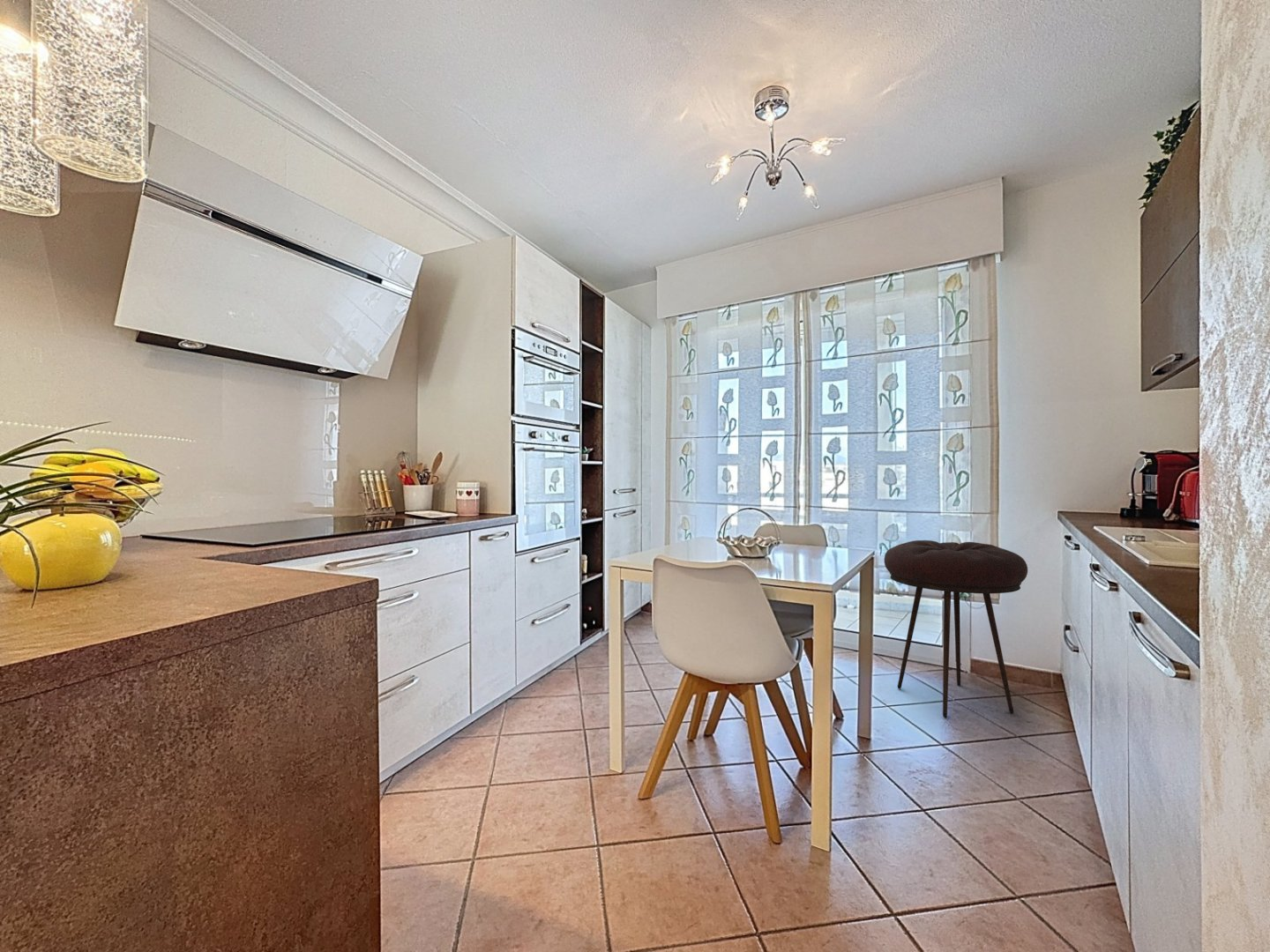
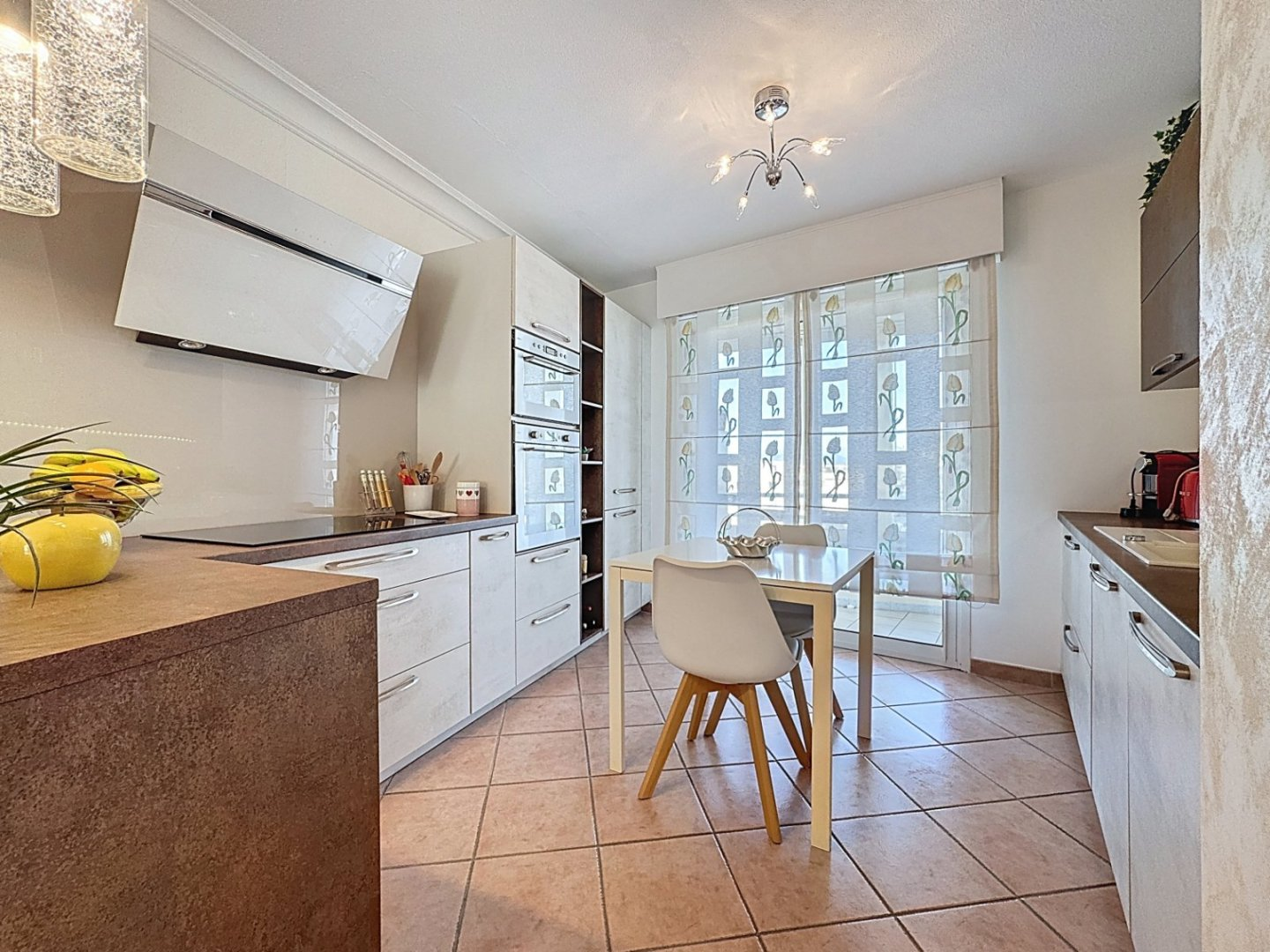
- stool [884,539,1028,718]
